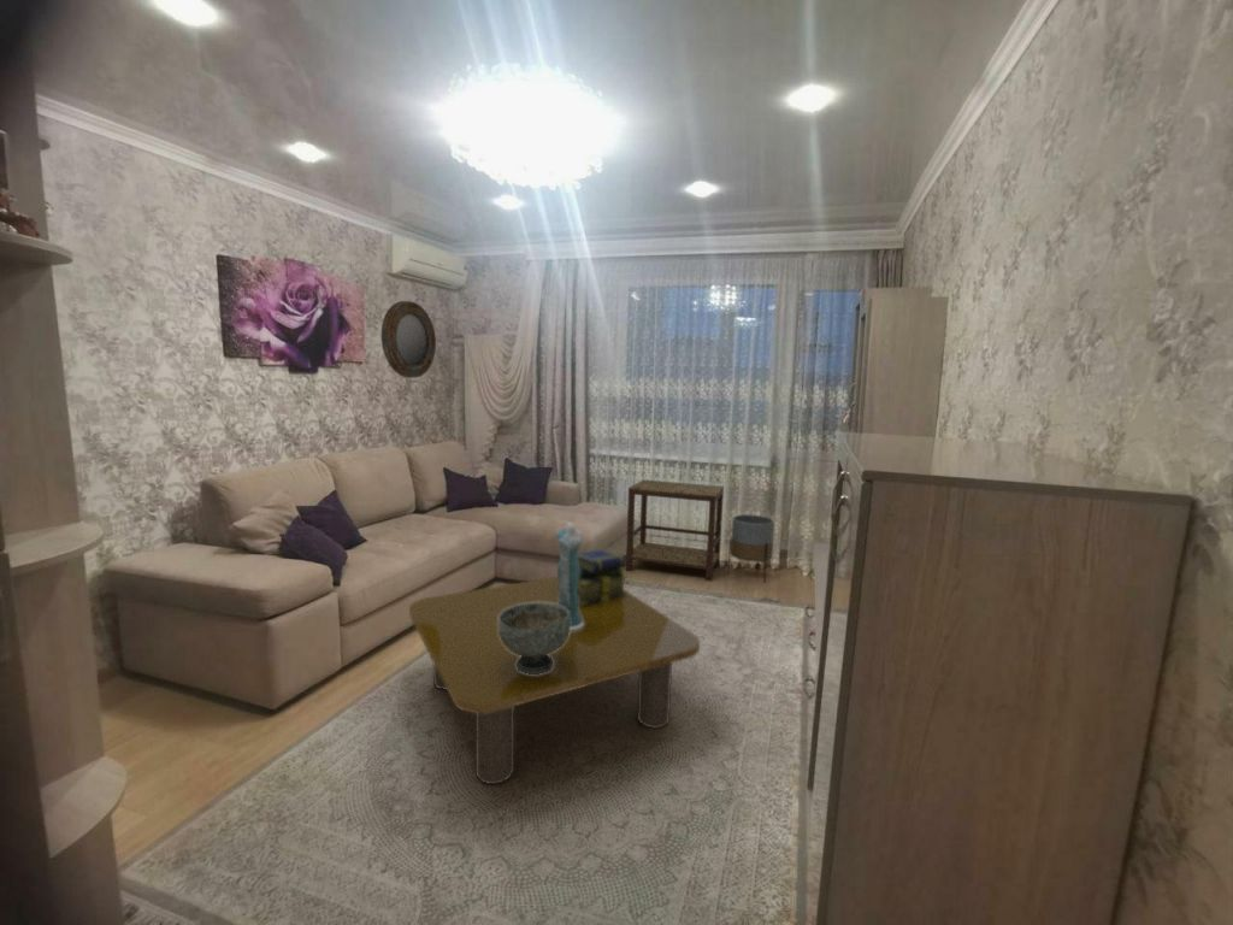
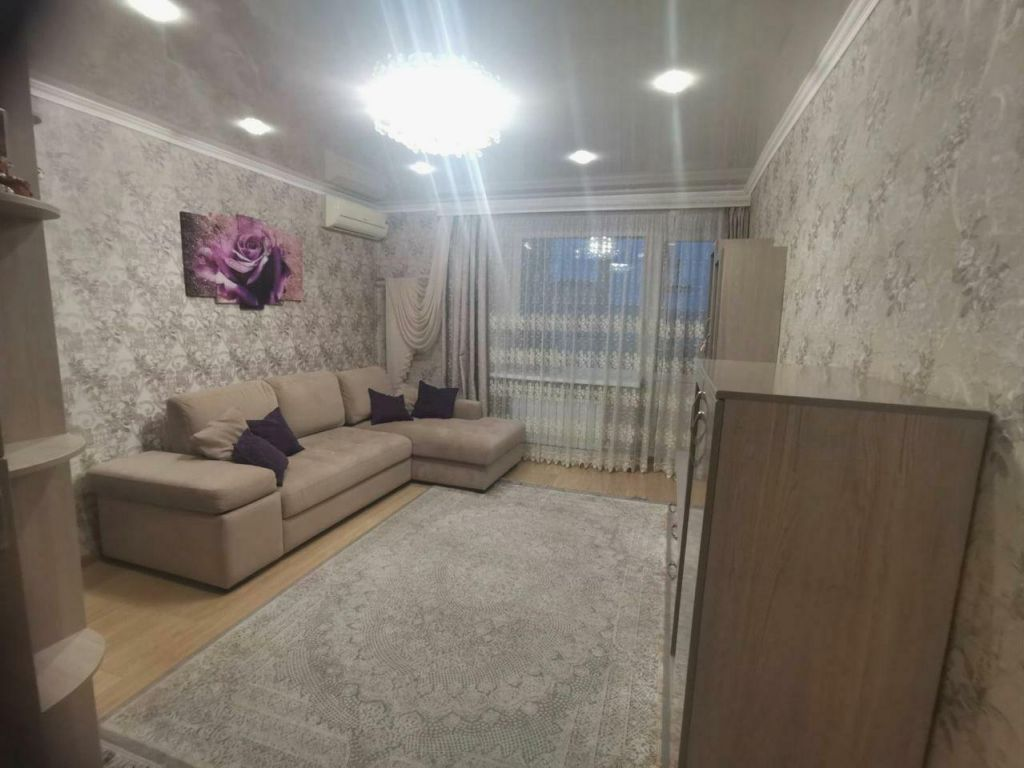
- planter [727,513,775,584]
- stack of books [577,547,629,605]
- home mirror [380,300,437,379]
- dress [555,522,584,631]
- decorative bowl [498,602,571,674]
- side table [625,478,725,583]
- coffee table [408,576,701,785]
